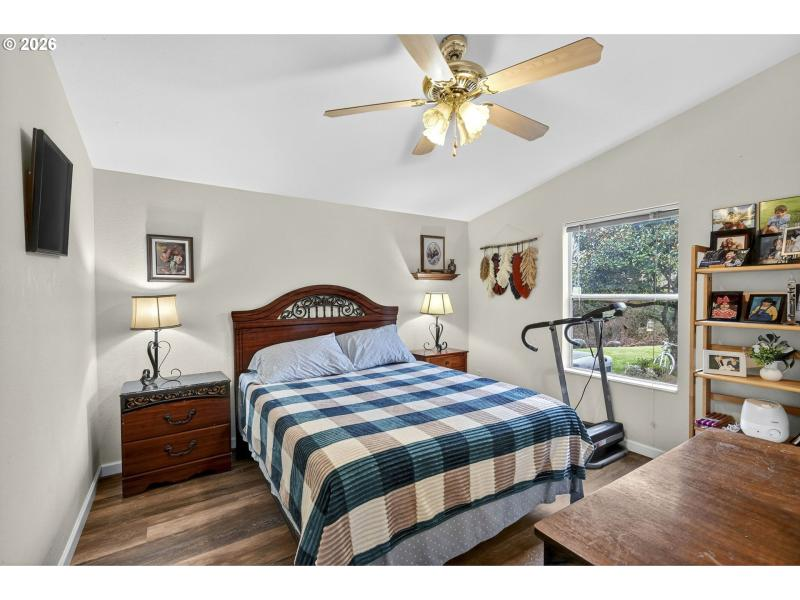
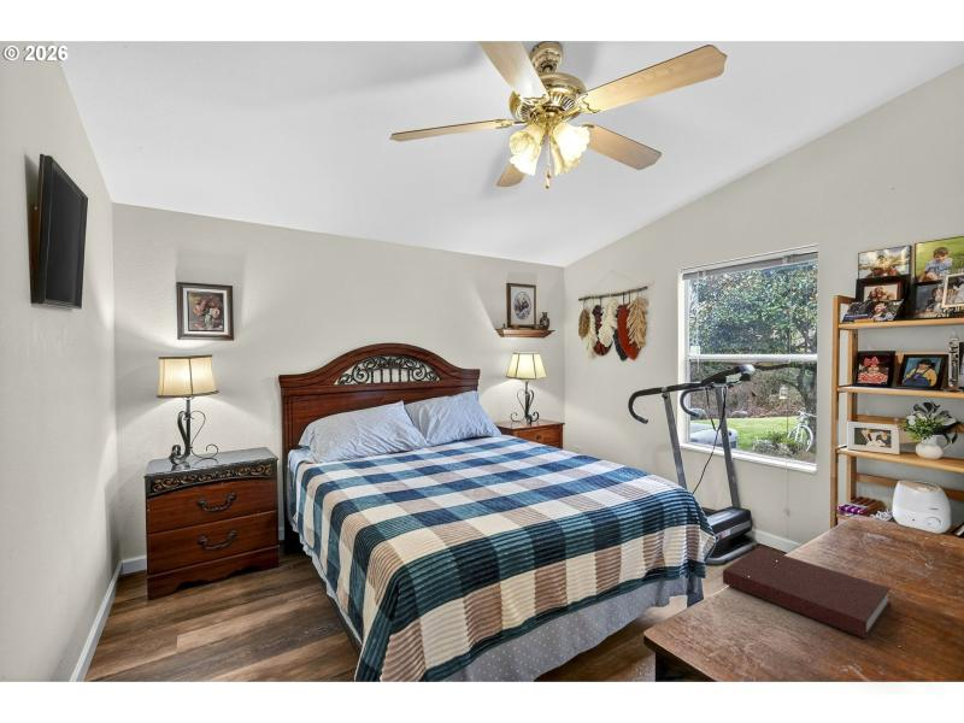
+ notebook [722,546,892,640]
